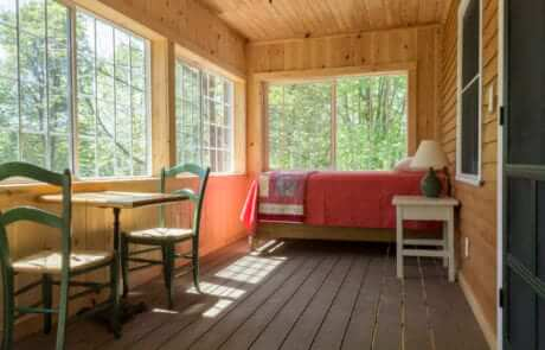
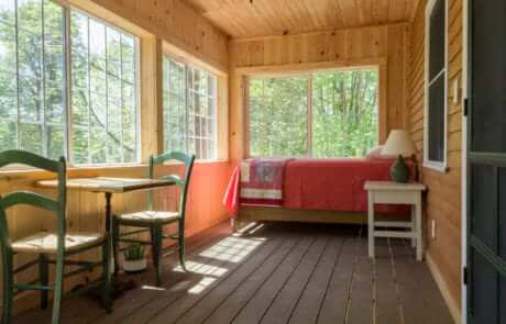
+ potted plant [118,228,152,273]
